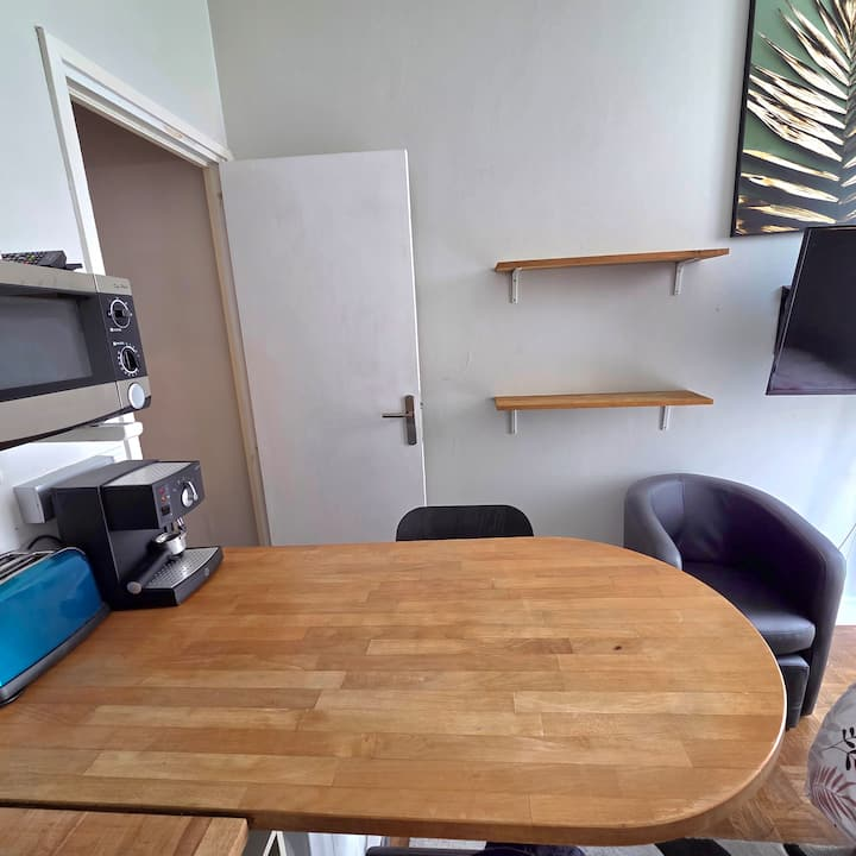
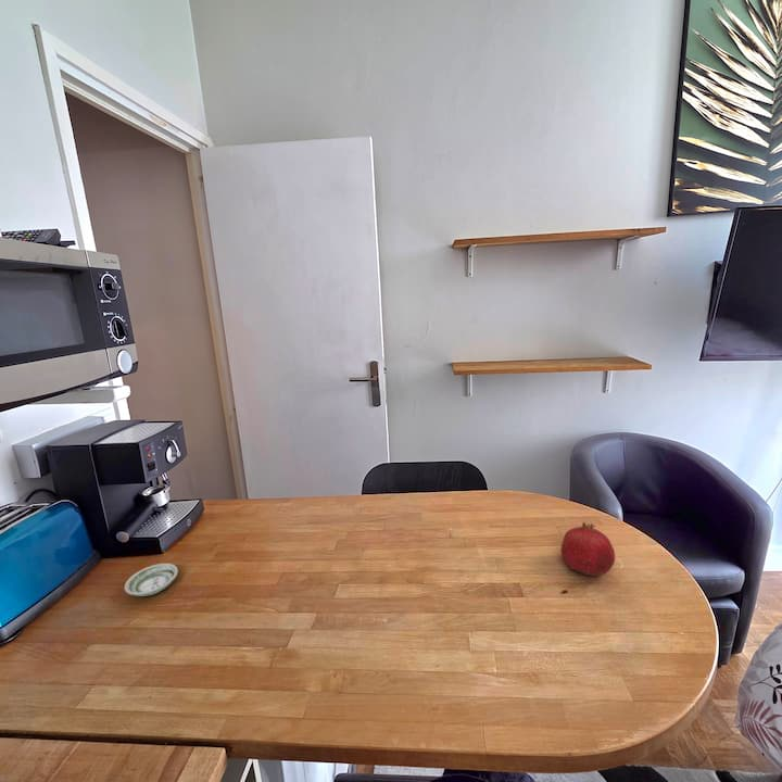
+ saucer [124,563,179,597]
+ fruit [560,521,616,577]
